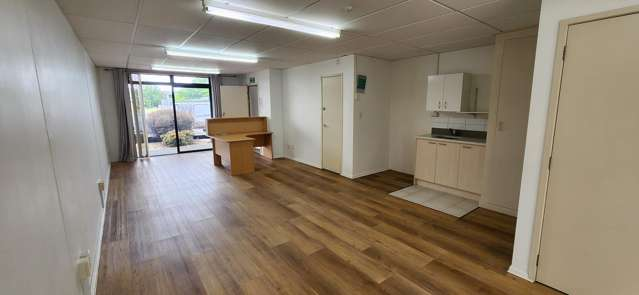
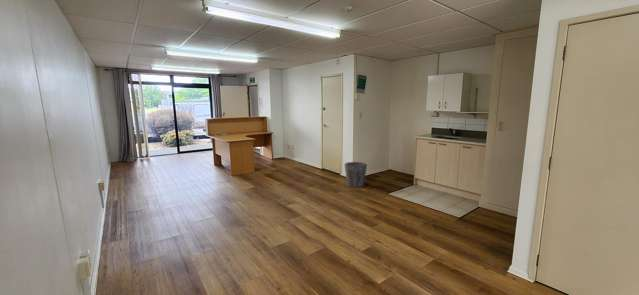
+ waste bin [344,161,368,188]
